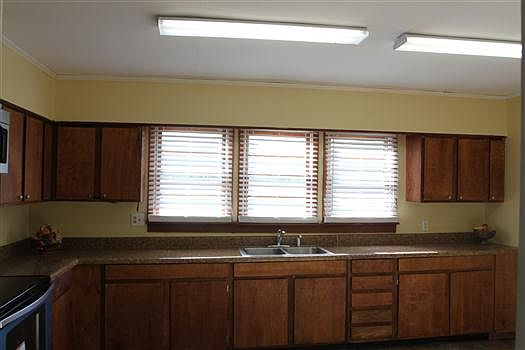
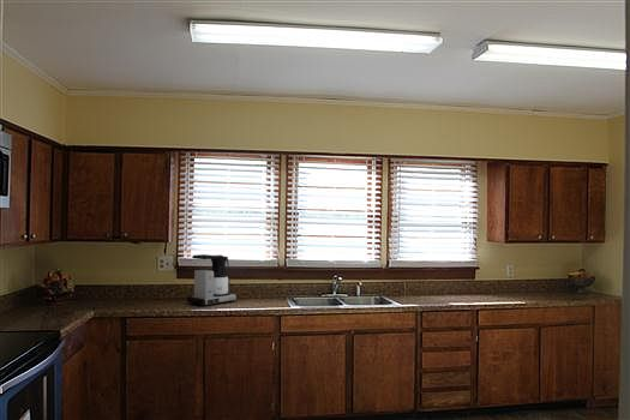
+ coffee maker [186,253,239,307]
